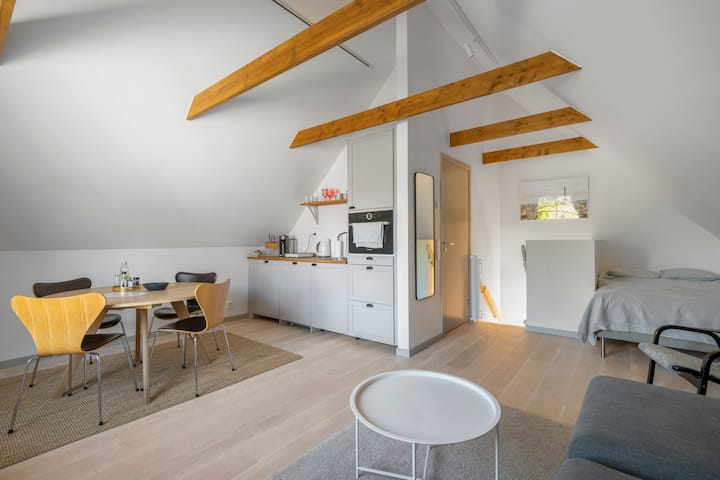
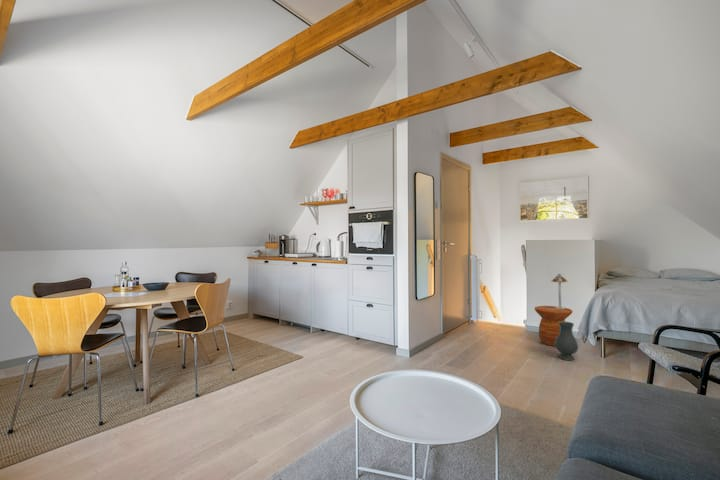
+ table lamp [551,272,569,309]
+ side table [534,305,574,347]
+ vase [554,321,579,362]
